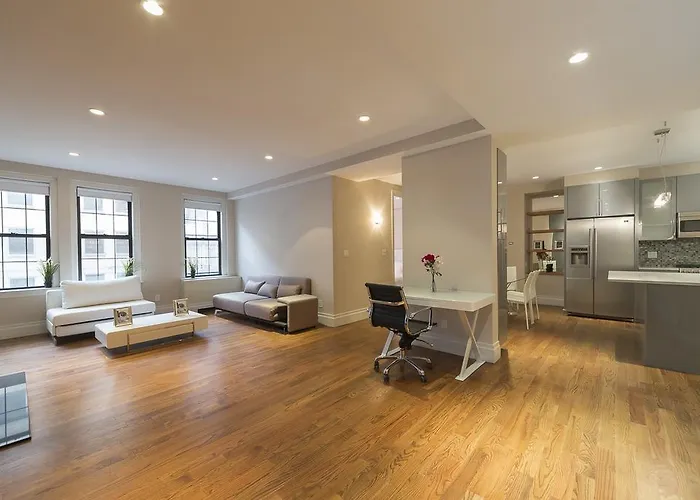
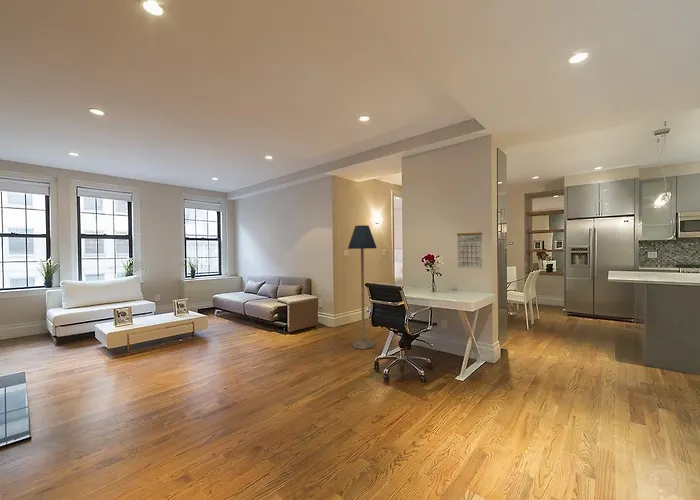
+ floor lamp [347,224,378,350]
+ calendar [456,227,483,269]
